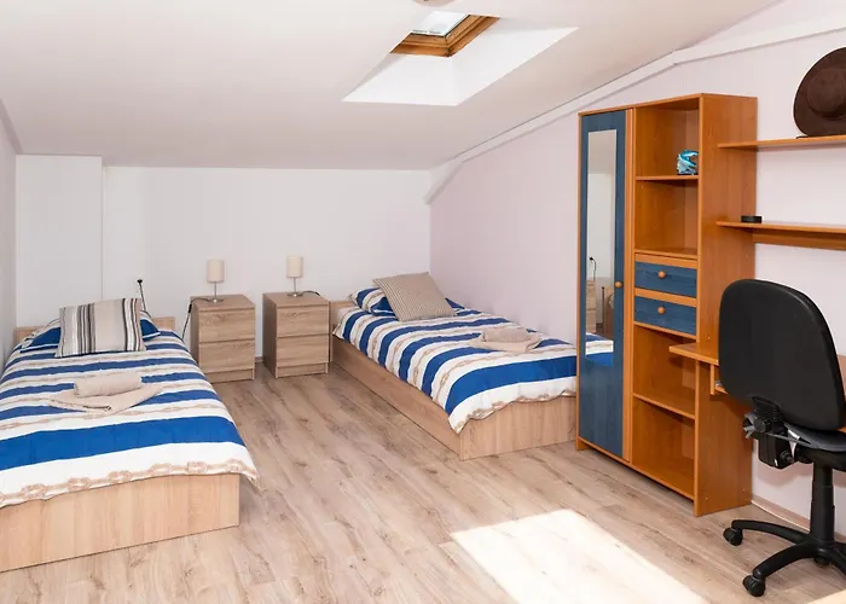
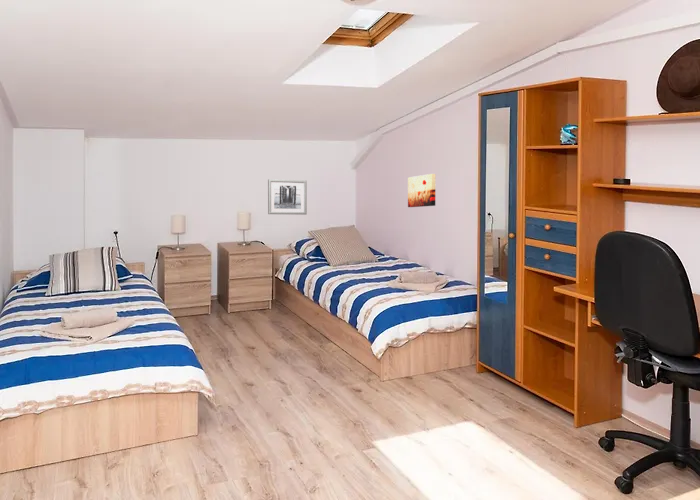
+ wall art [407,173,437,208]
+ wall art [267,178,308,216]
